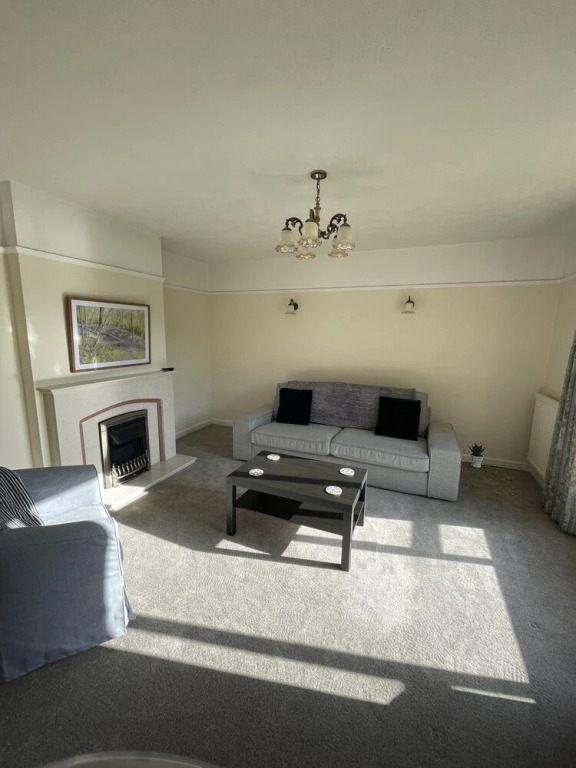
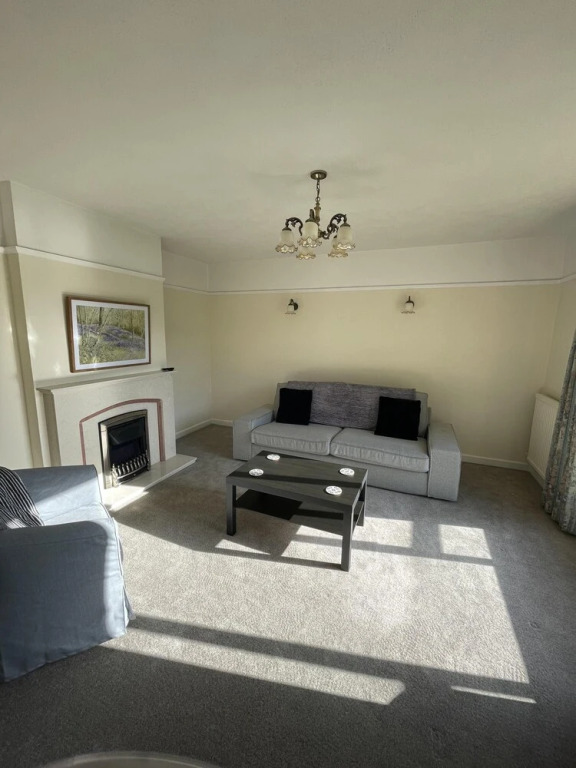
- potted plant [468,442,487,469]
